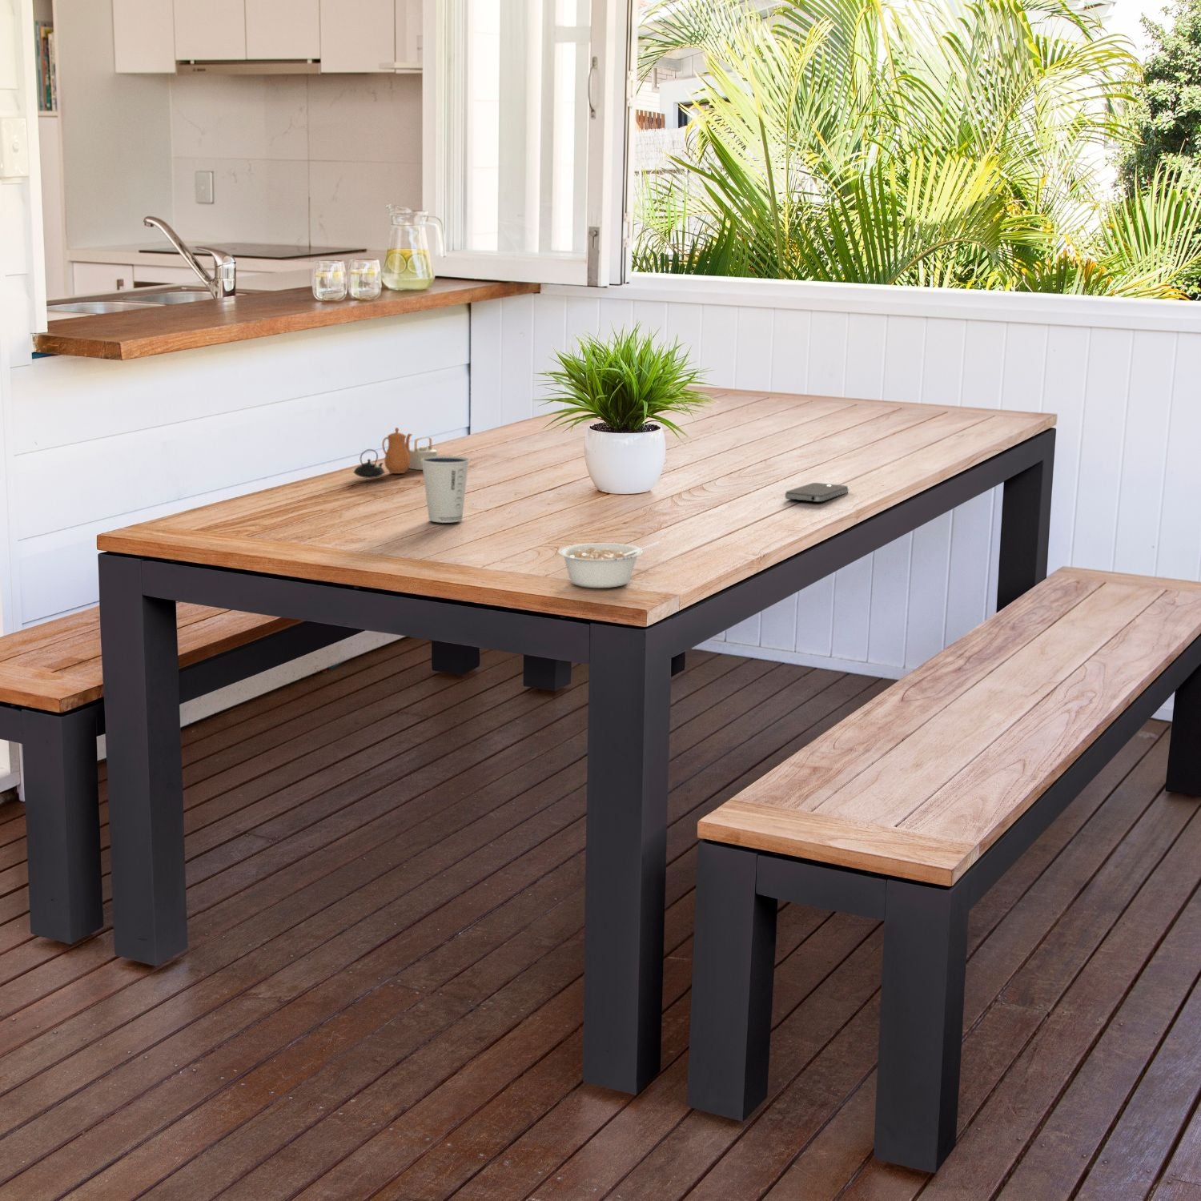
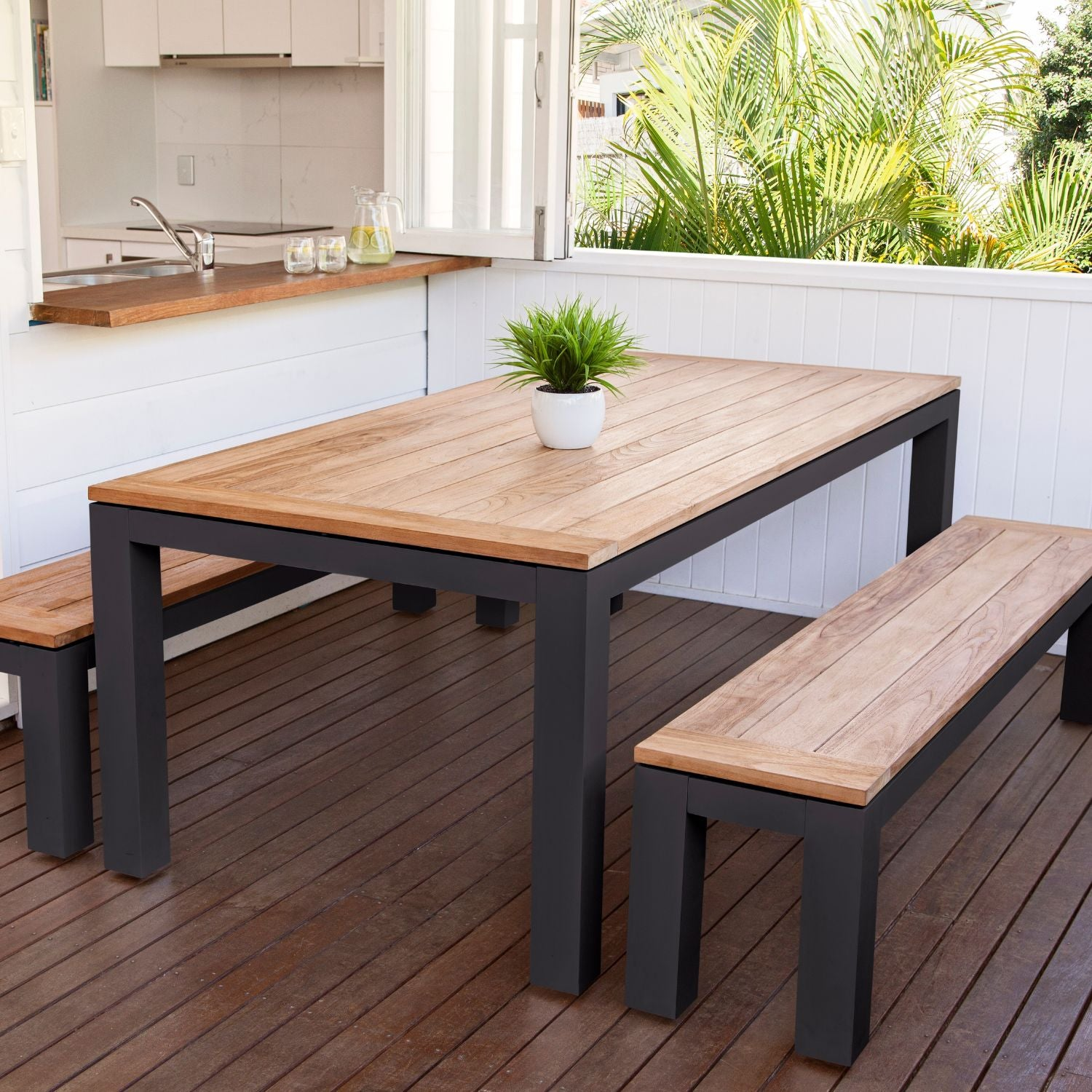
- smartphone [784,482,849,503]
- dixie cup [421,455,471,524]
- legume [558,540,661,588]
- teapot [352,427,438,478]
